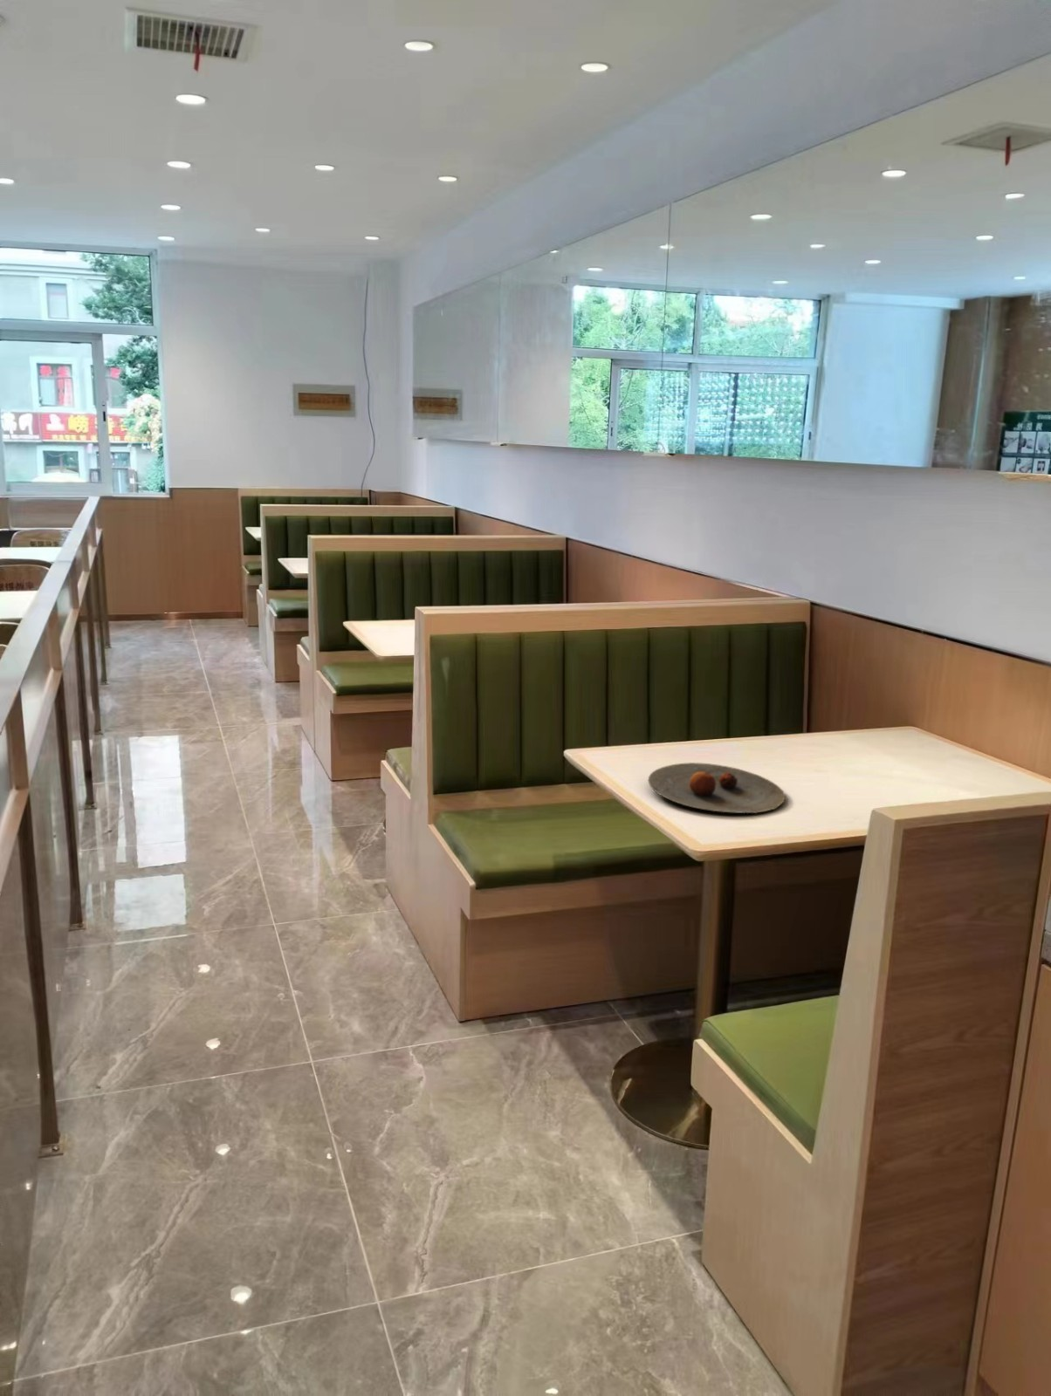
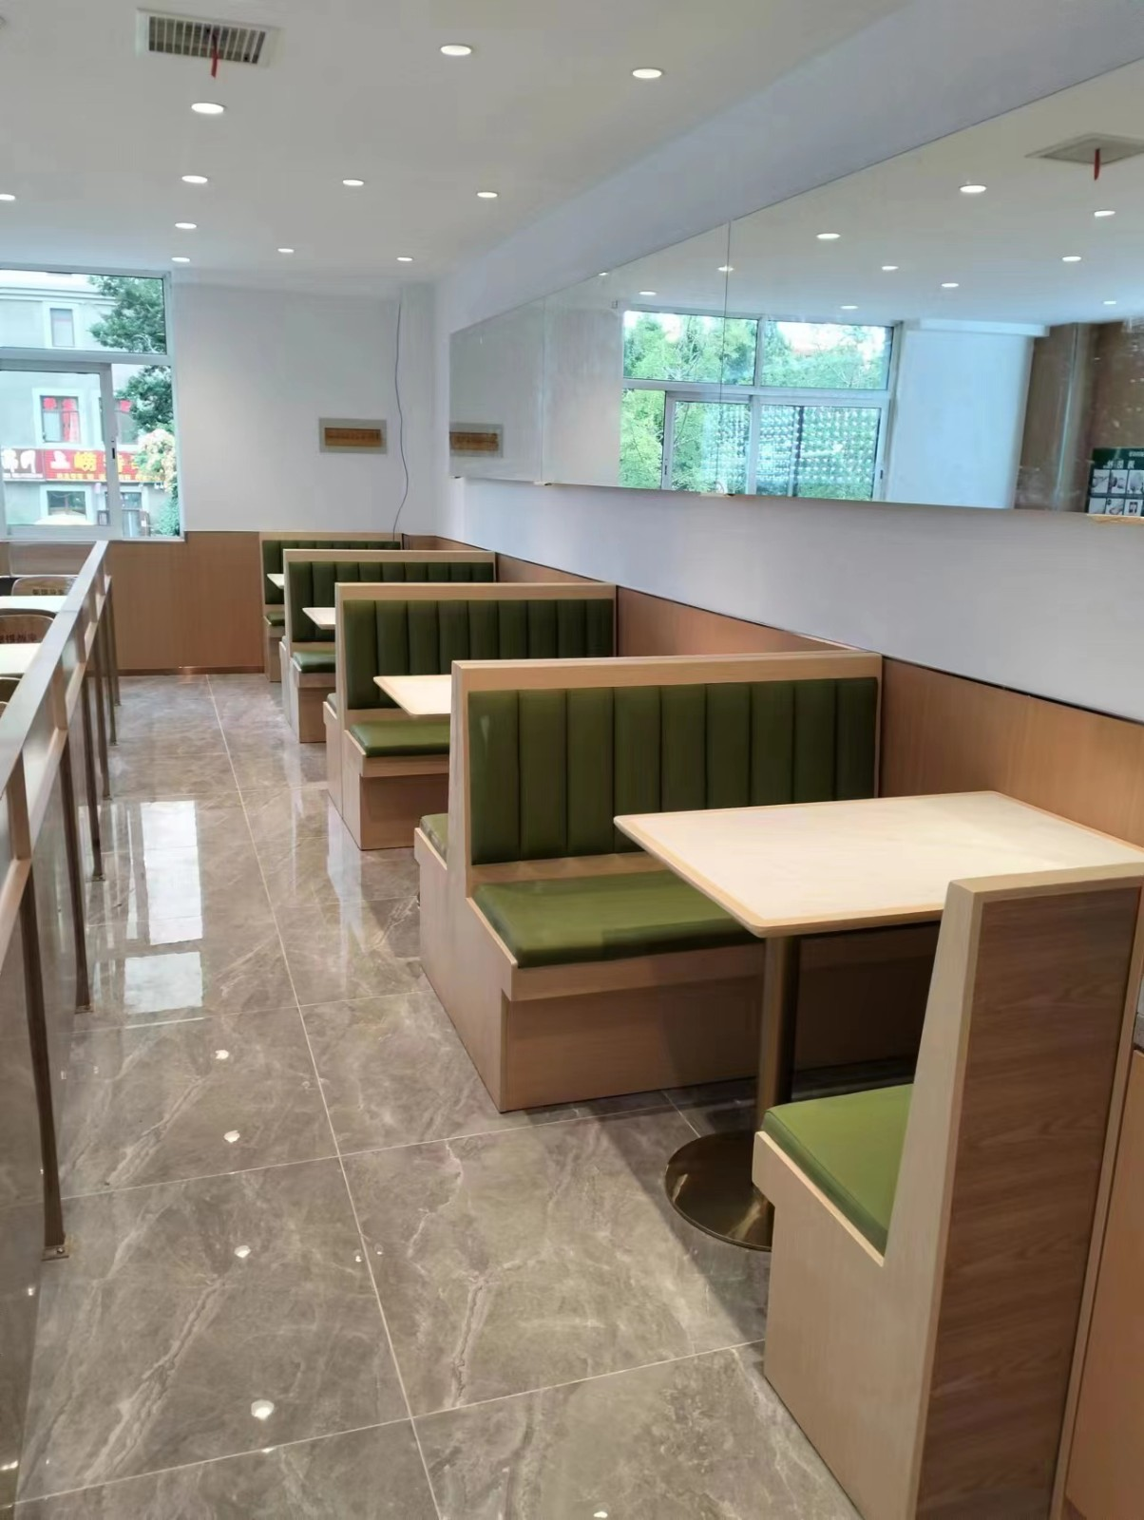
- plate [648,761,786,814]
